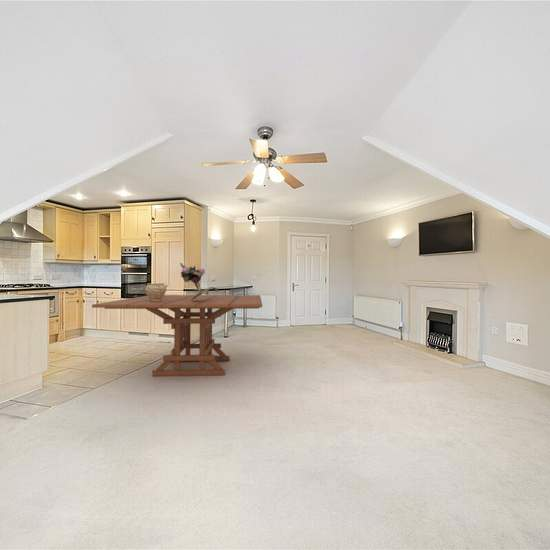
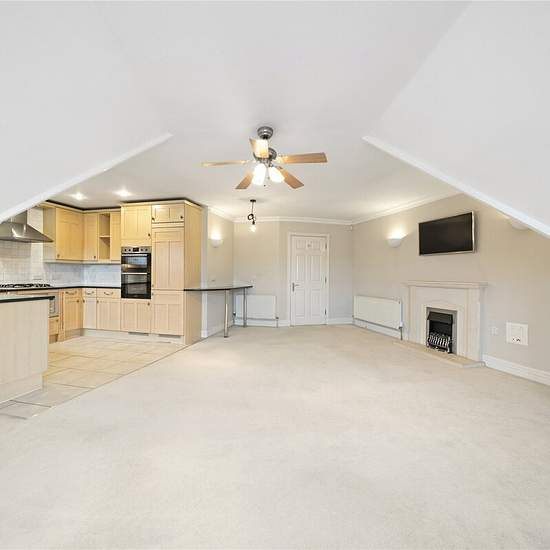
- bouquet [179,262,219,301]
- ceramic pot [144,282,168,301]
- dining table [91,294,263,377]
